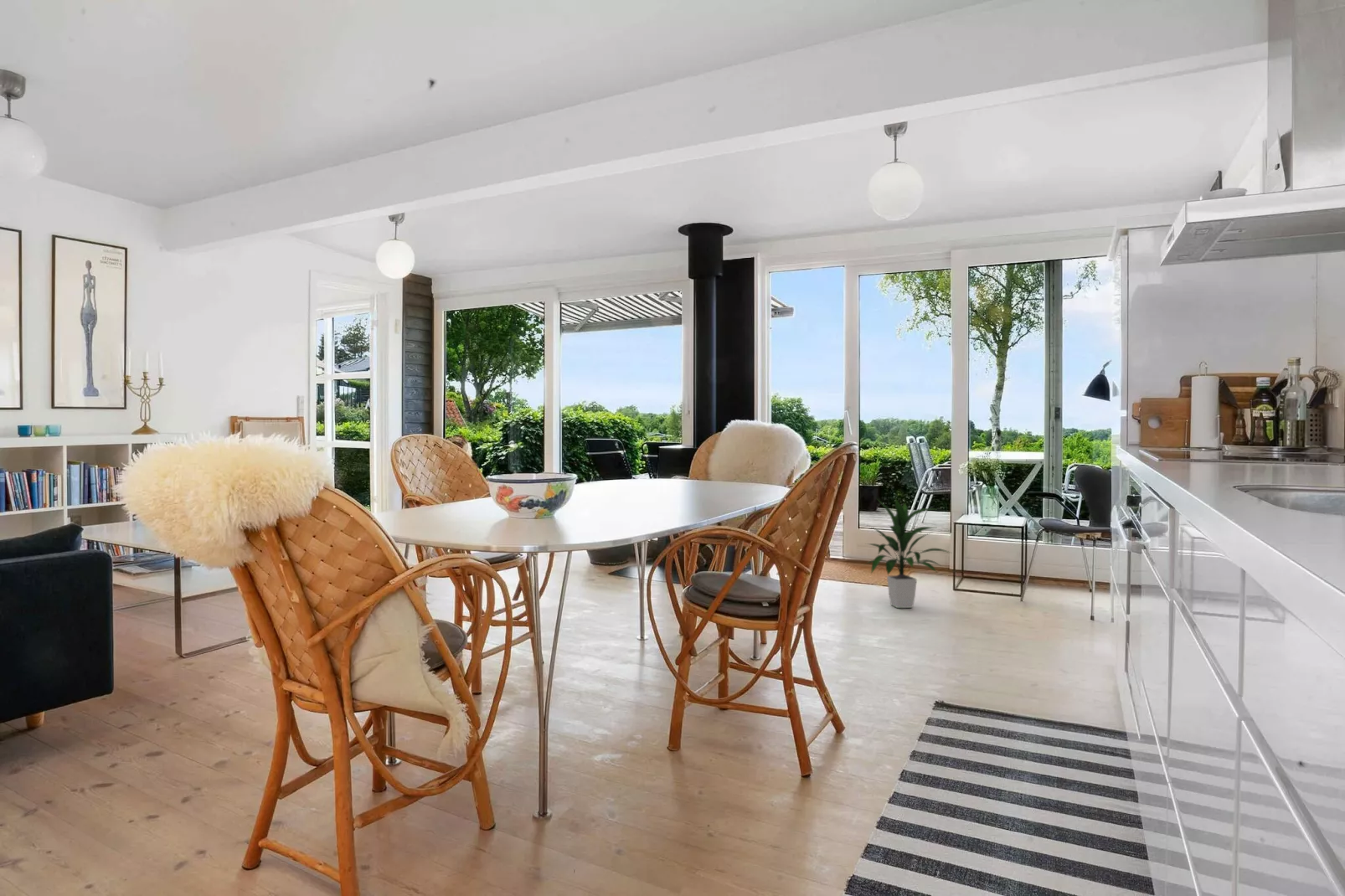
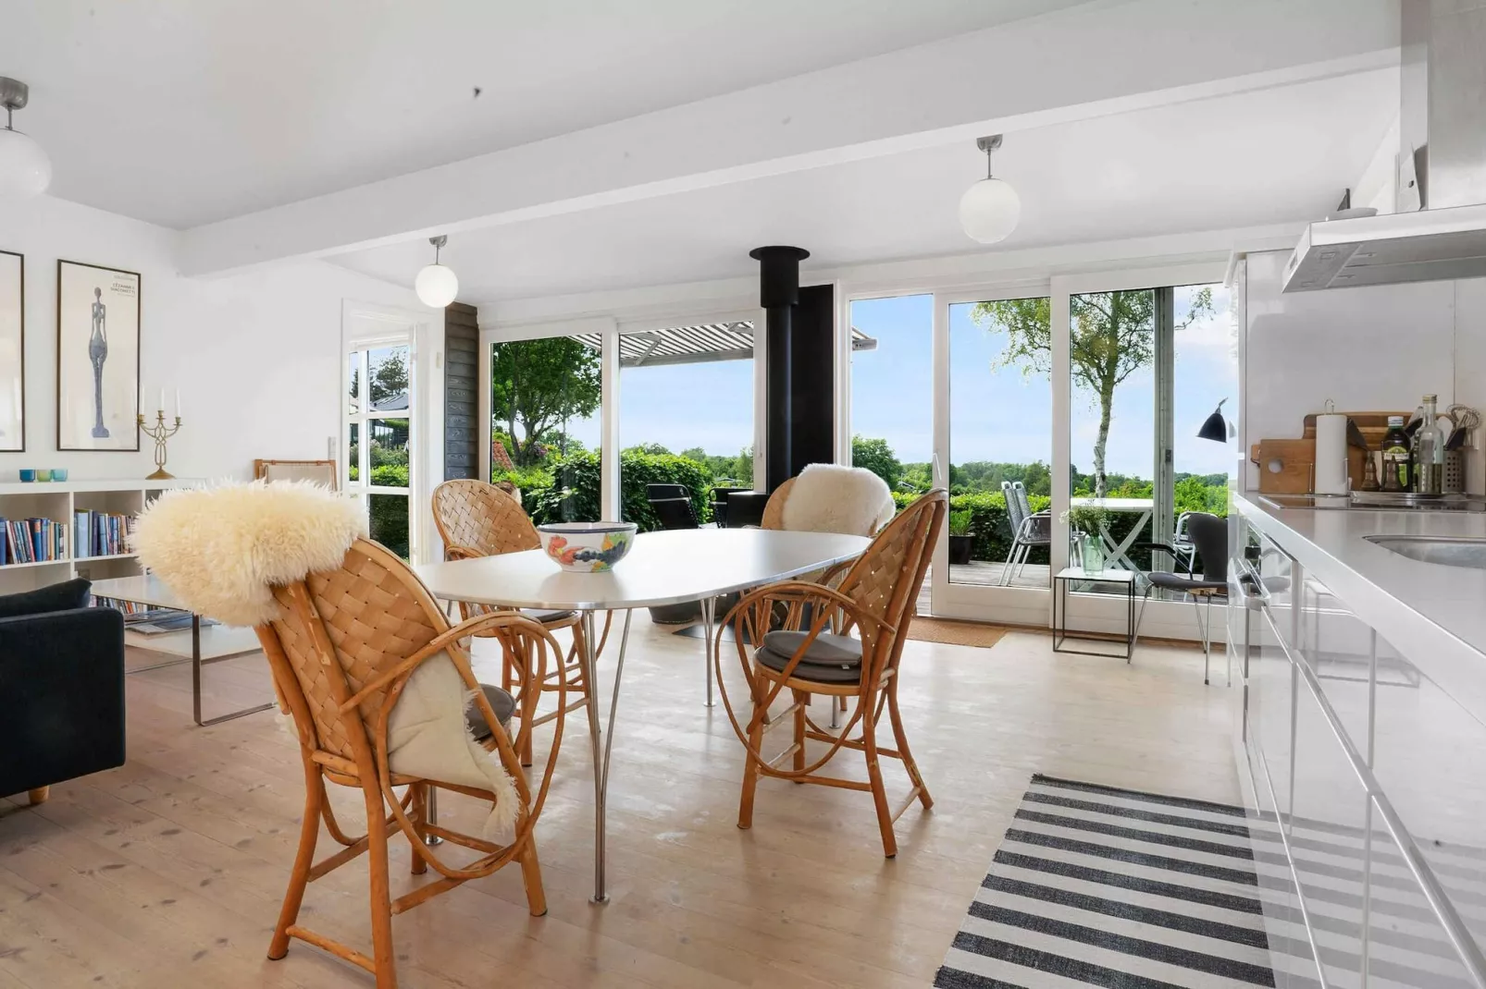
- indoor plant [864,497,951,609]
